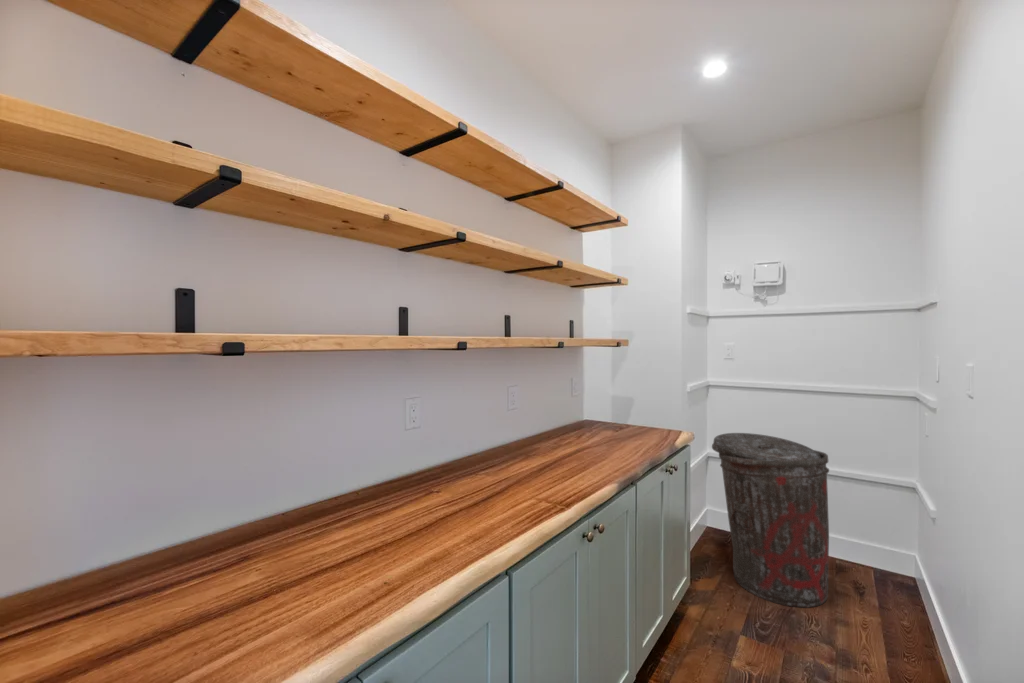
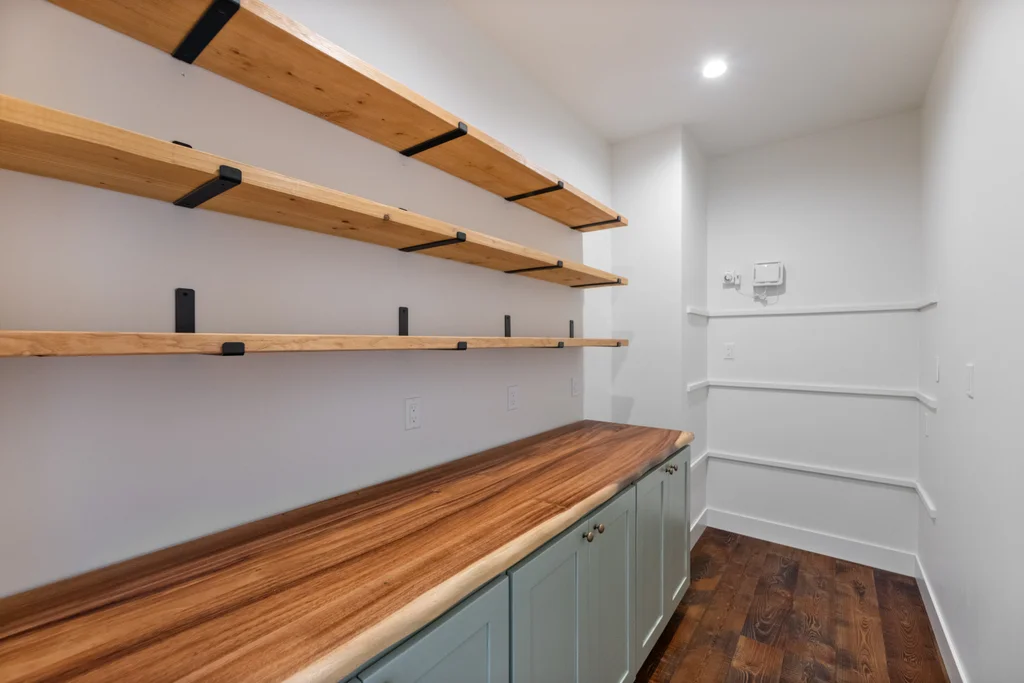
- trash can [711,432,830,609]
